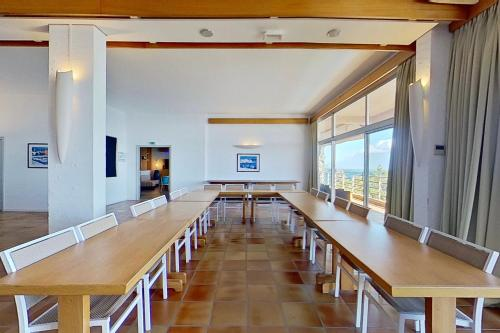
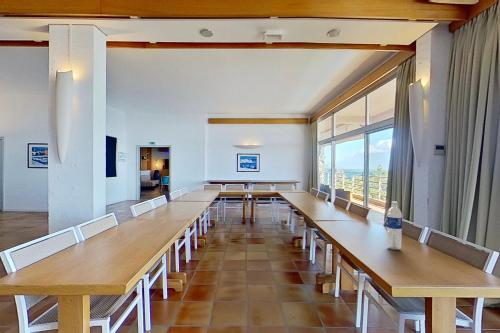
+ water bottle [385,200,403,251]
